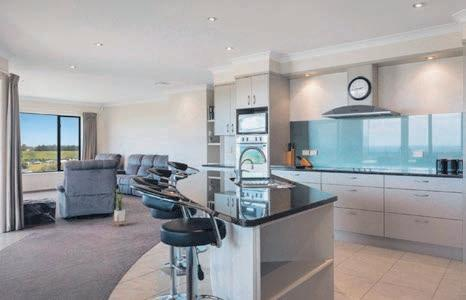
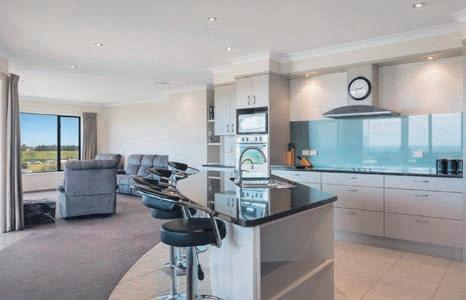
- house plant [109,185,131,228]
